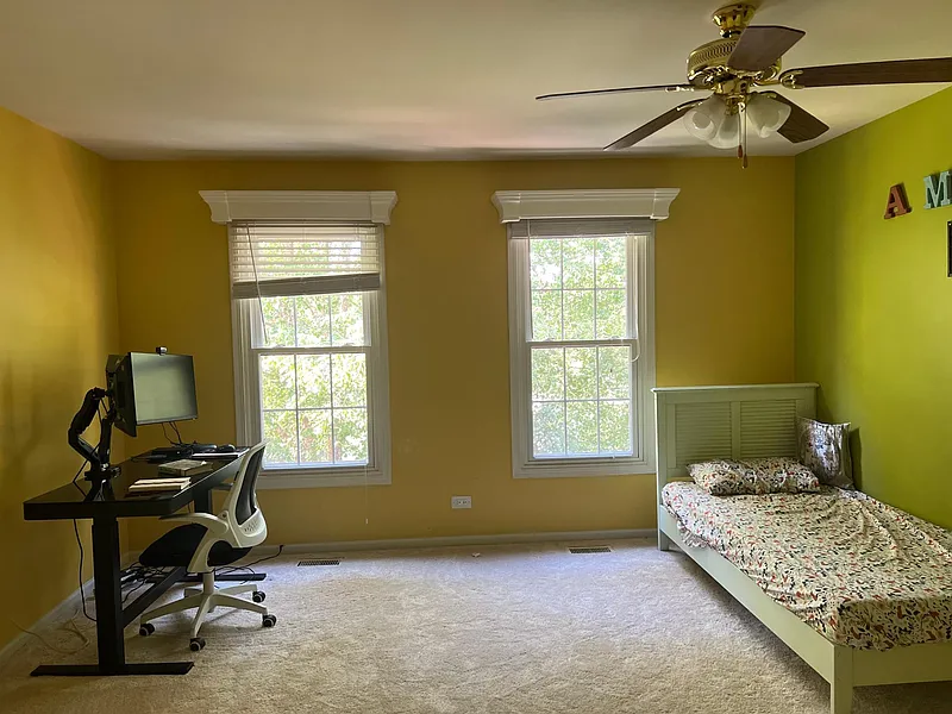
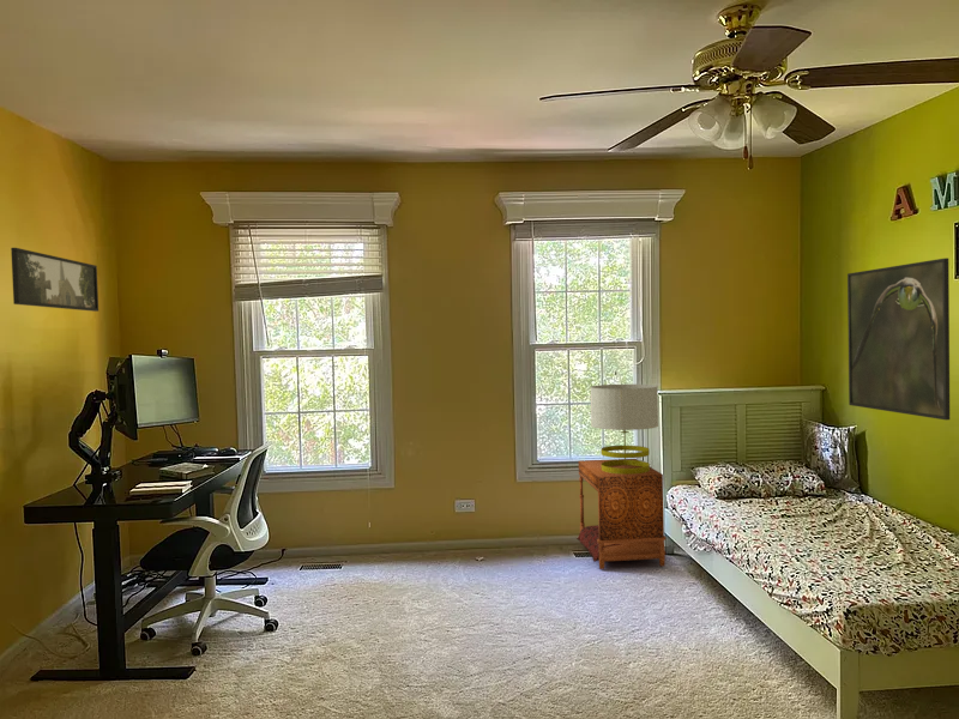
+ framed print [10,247,99,313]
+ table lamp [589,383,659,475]
+ canopy bed [575,458,668,570]
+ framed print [846,256,951,421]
